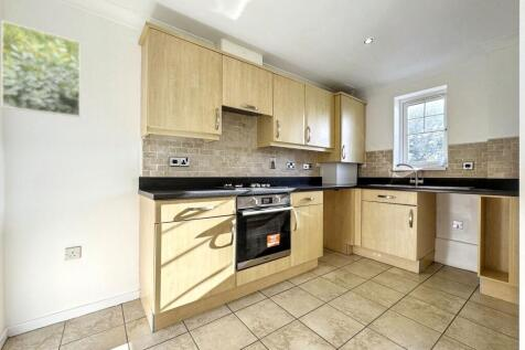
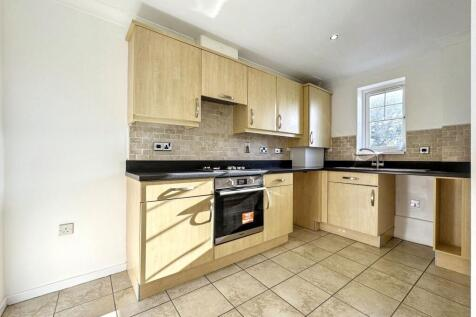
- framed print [0,19,82,118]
